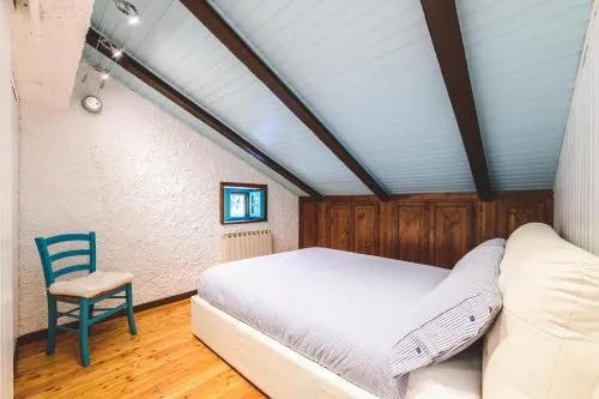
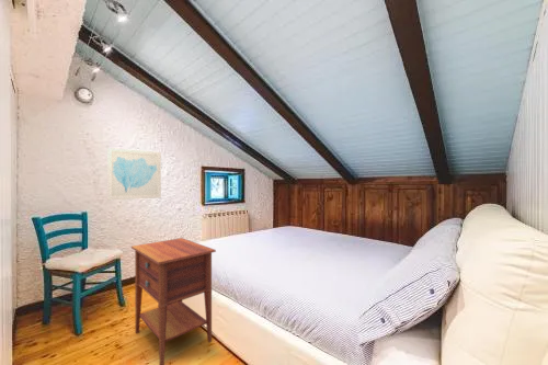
+ nightstand [130,237,217,365]
+ wall art [106,147,162,202]
